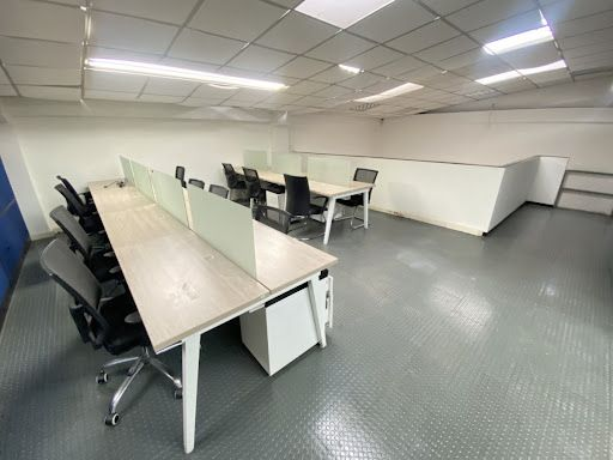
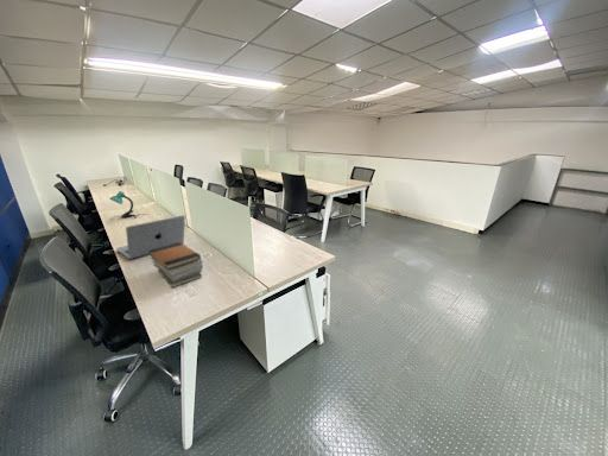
+ book stack [148,242,204,289]
+ laptop [115,214,186,260]
+ desk lamp [108,190,147,221]
